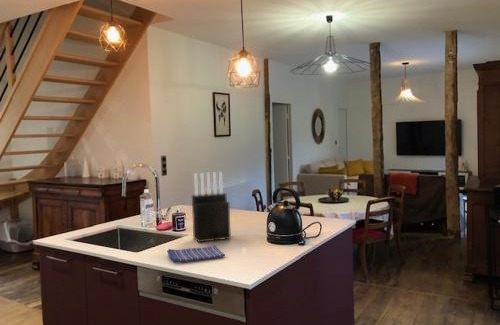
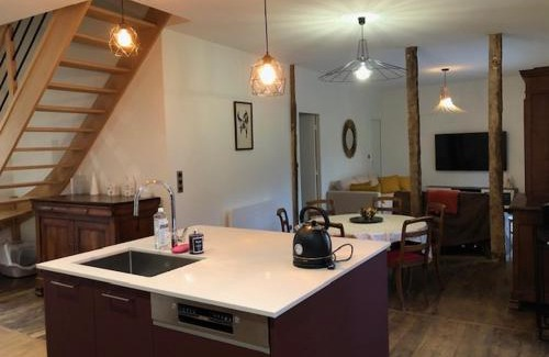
- dish towel [166,244,226,263]
- knife block [191,171,232,243]
